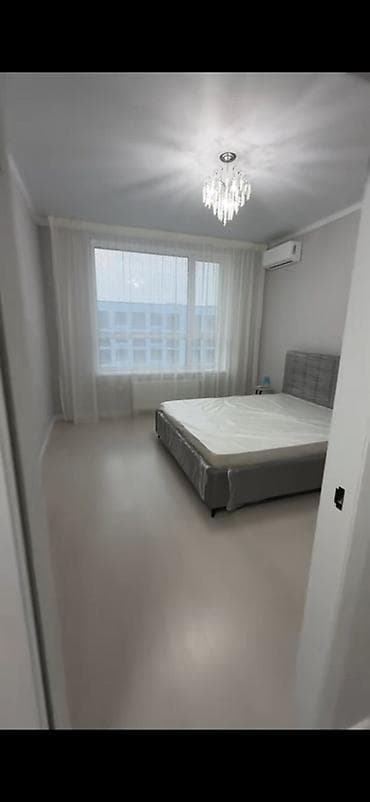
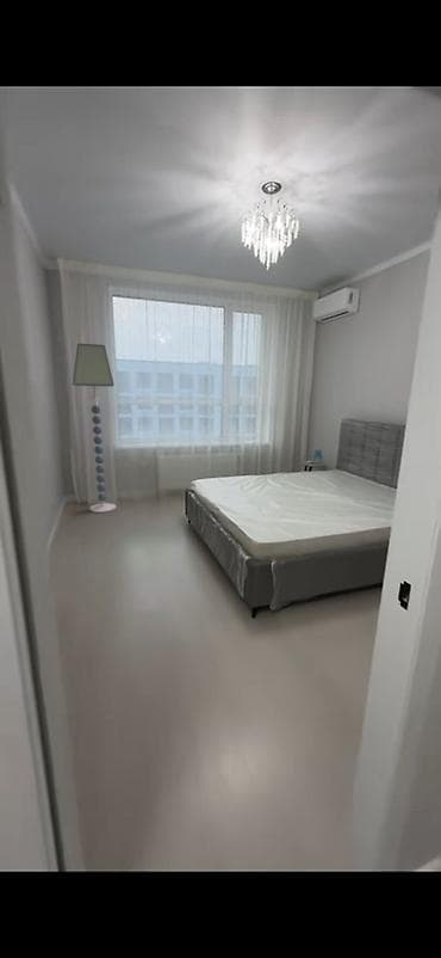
+ floor lamp [72,343,117,514]
